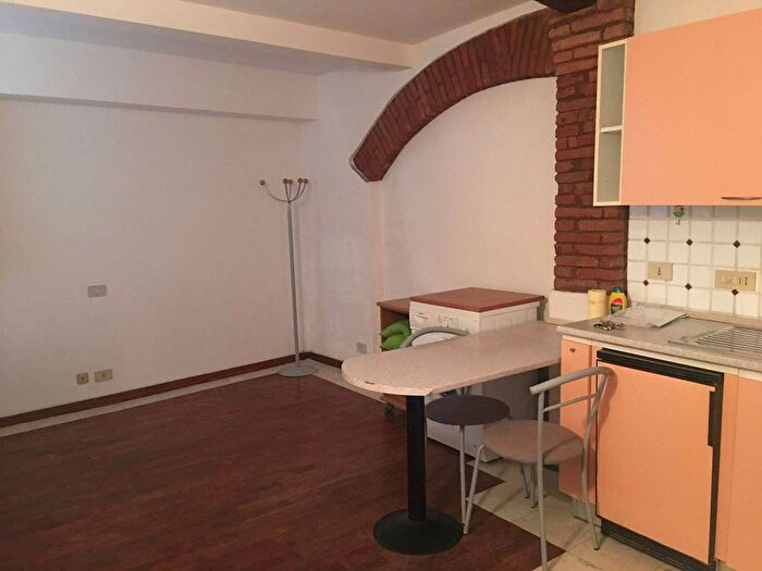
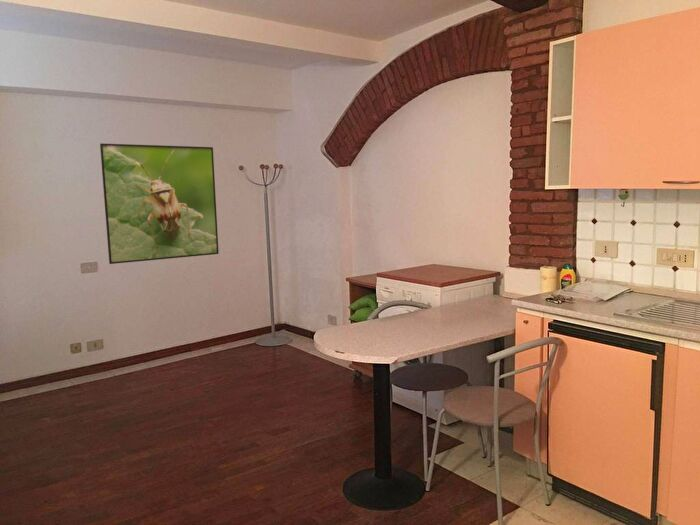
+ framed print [99,142,220,265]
